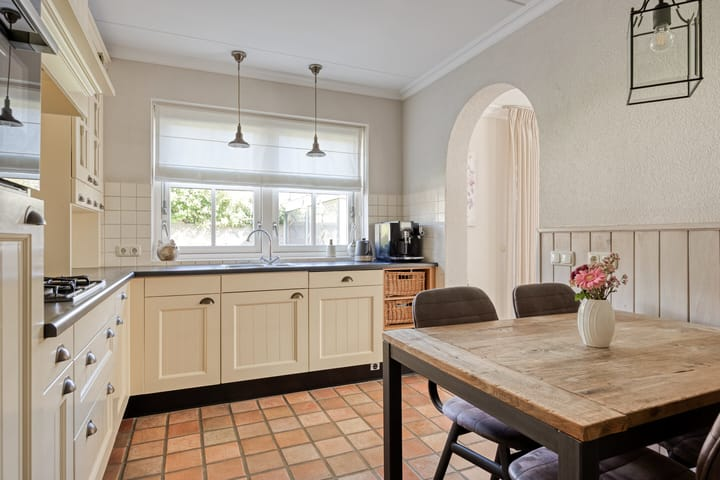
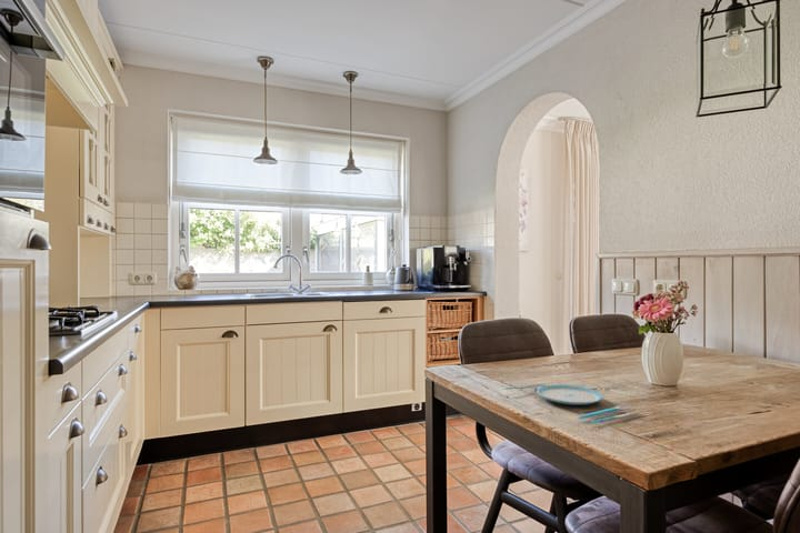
+ plate [503,384,641,424]
